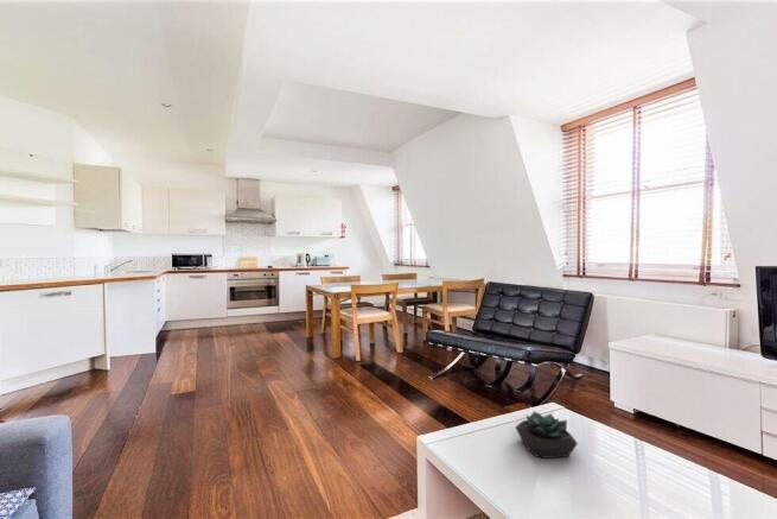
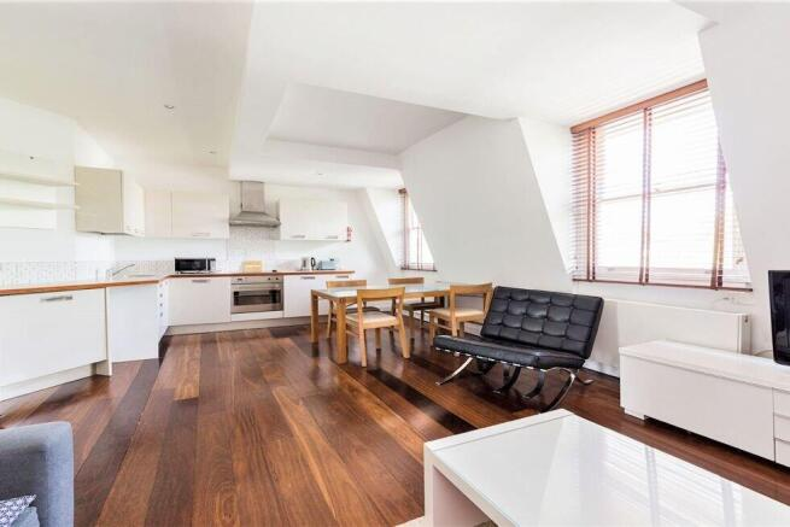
- succulent plant [515,410,579,460]
